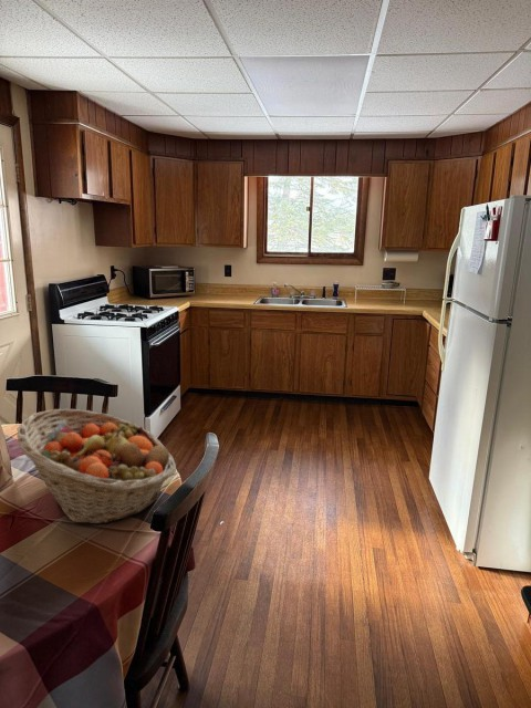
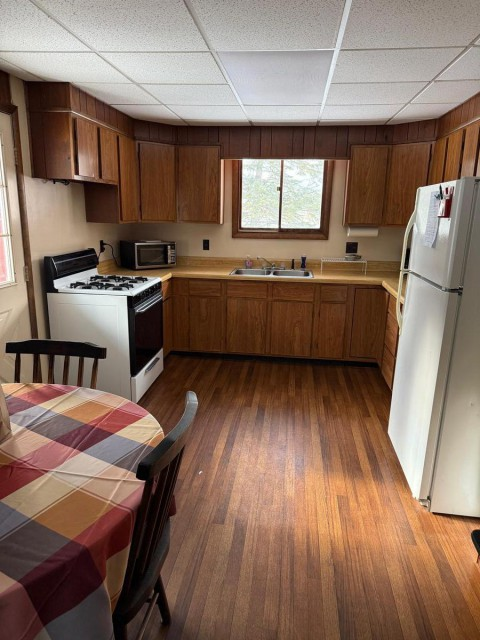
- fruit basket [17,408,177,525]
